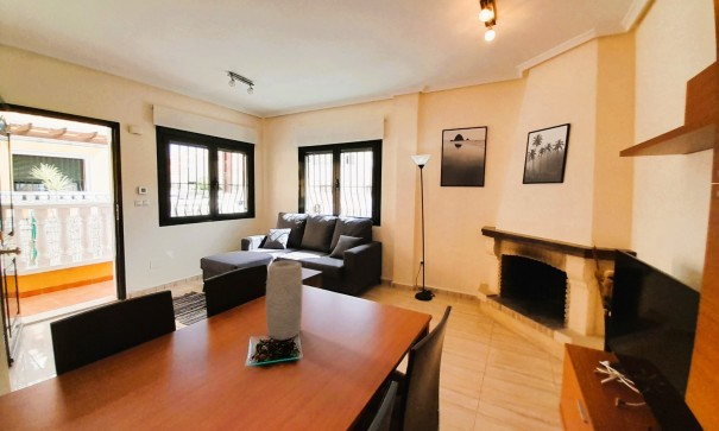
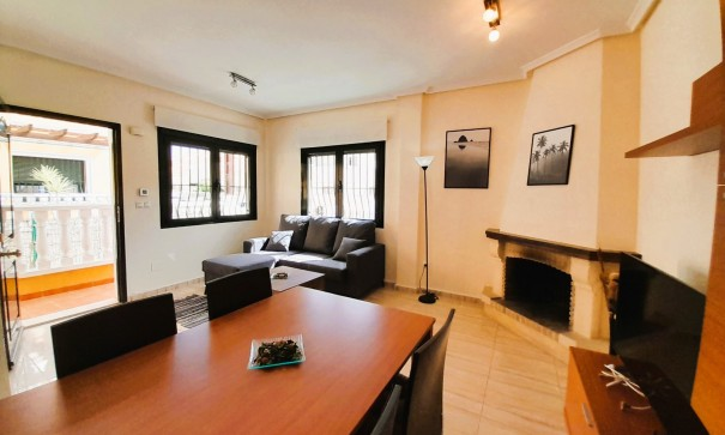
- vase [265,260,304,341]
